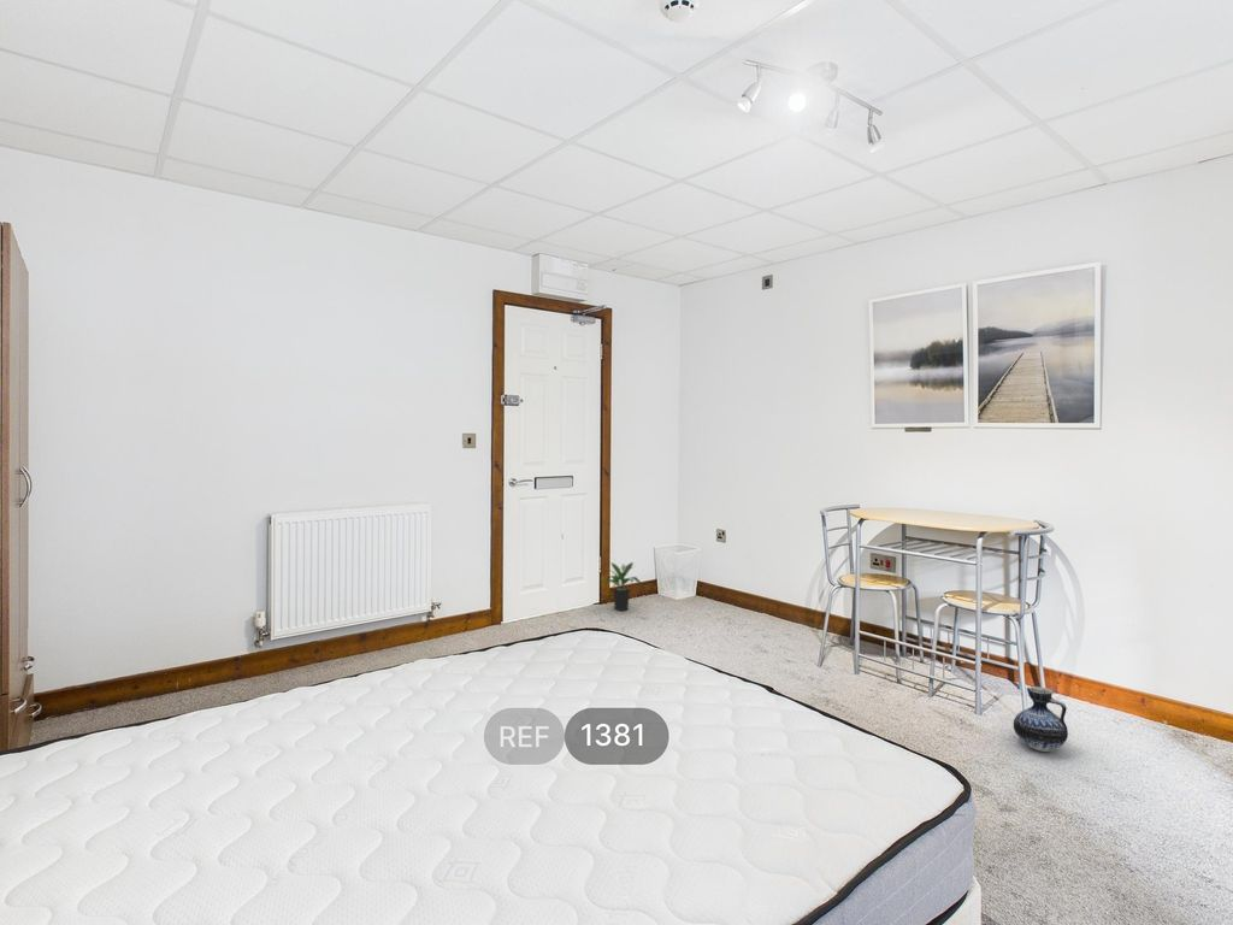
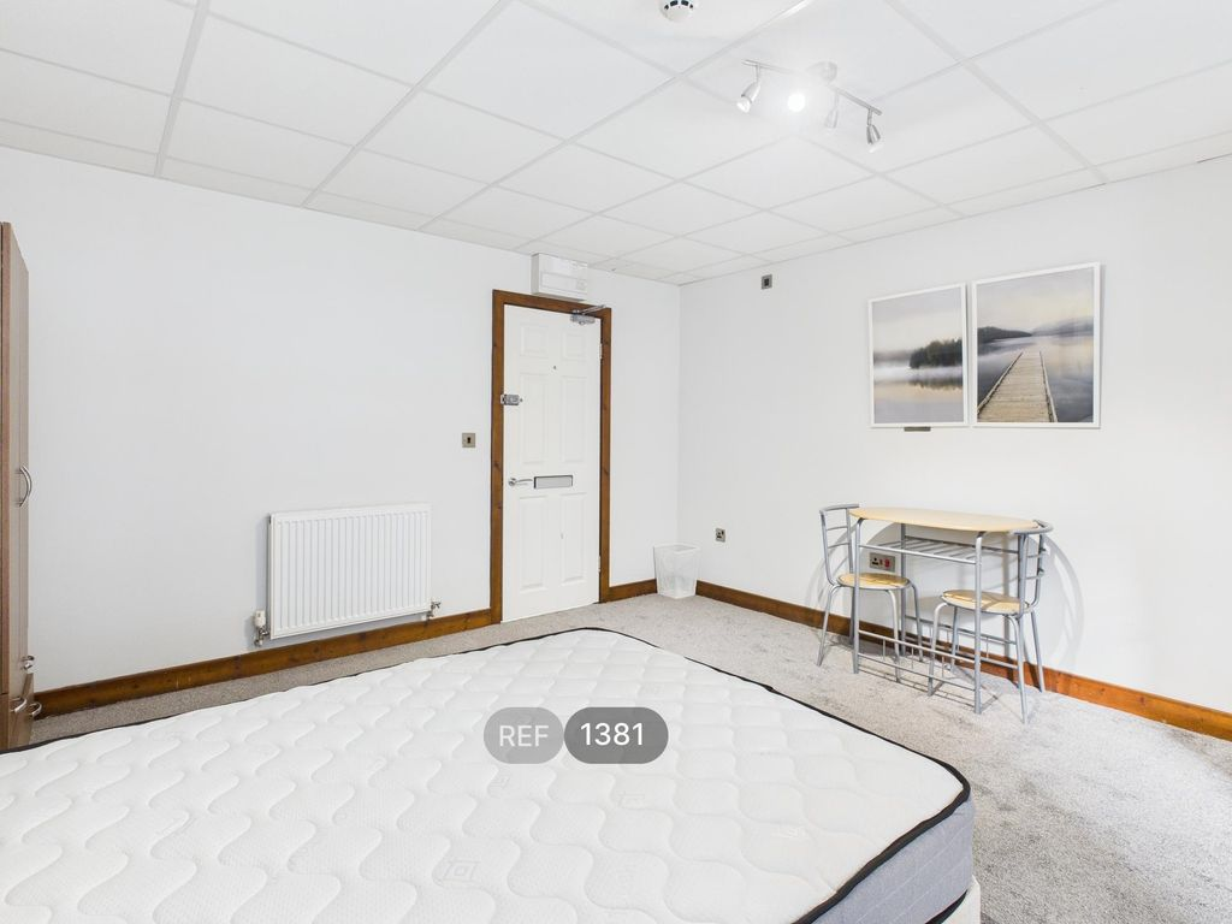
- potted plant [603,561,643,612]
- ceramic jug [1013,685,1069,753]
